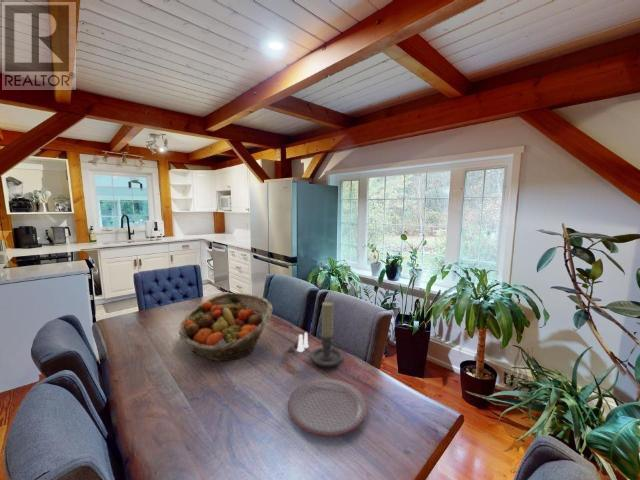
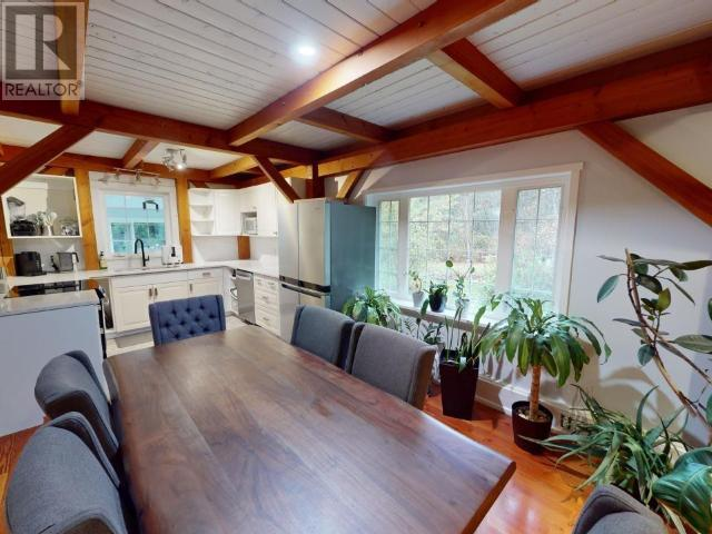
- salt and pepper shaker set [288,331,310,353]
- fruit basket [178,292,273,362]
- plate [287,378,369,437]
- candle holder [310,301,344,367]
